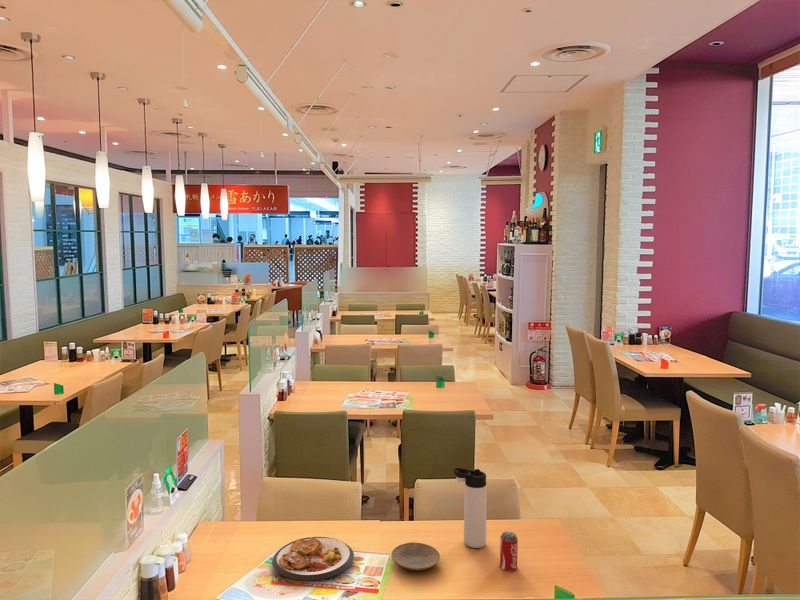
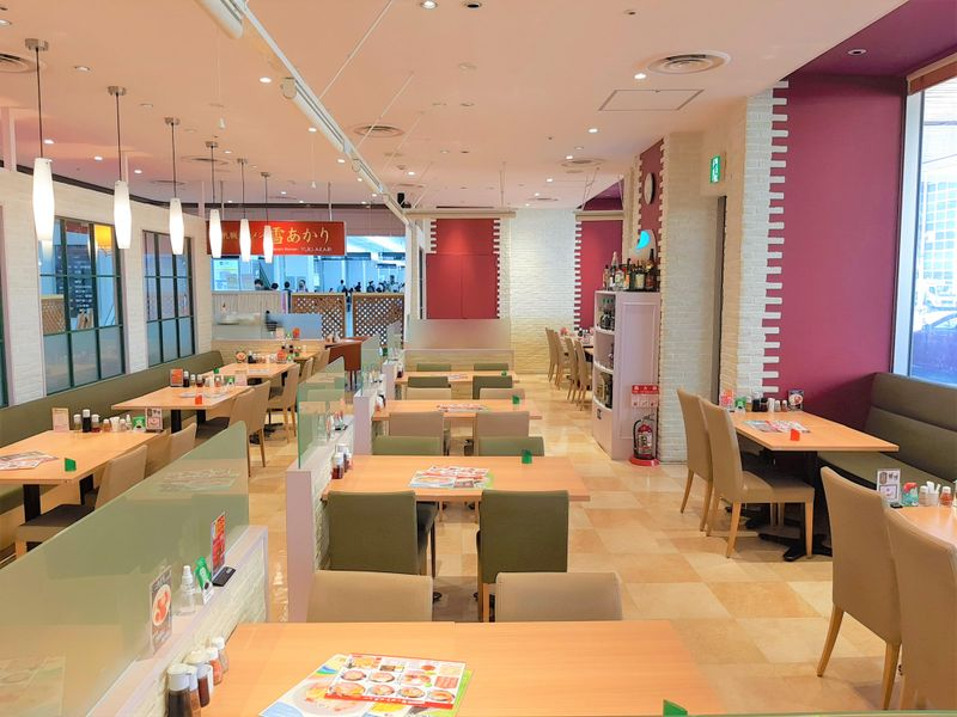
- beverage can [499,531,519,573]
- thermos bottle [452,467,487,549]
- plate [391,541,441,571]
- plate [271,536,355,583]
